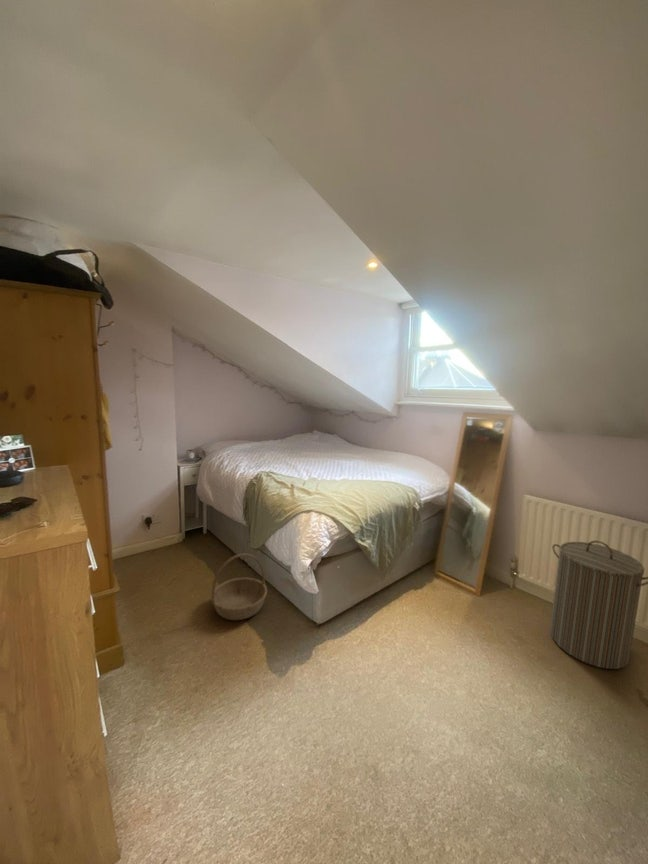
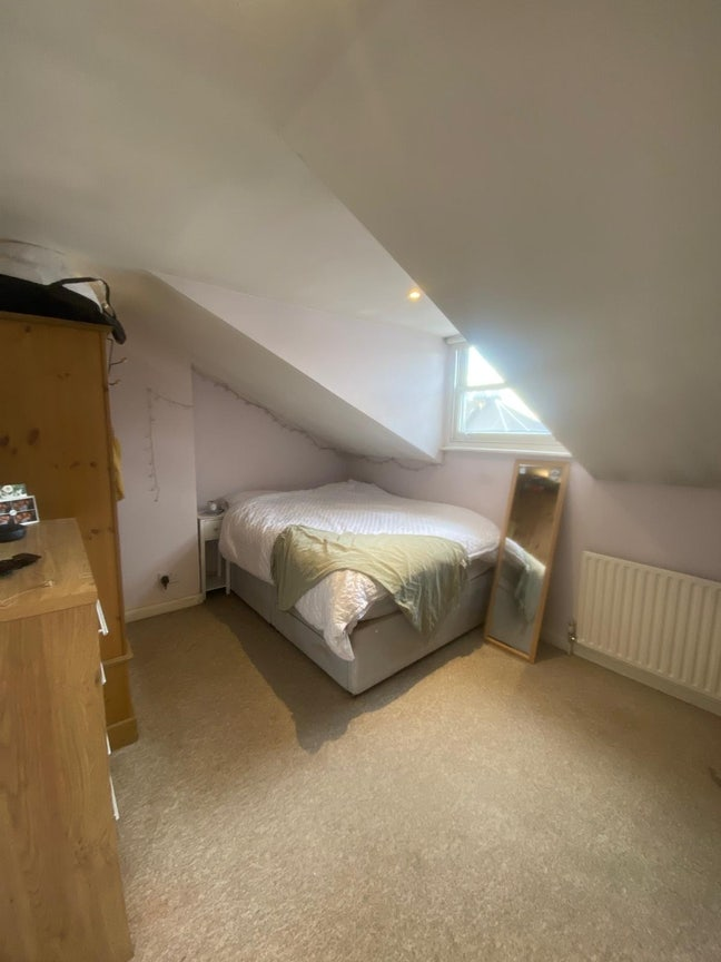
- basket [210,553,268,621]
- laundry hamper [549,540,648,670]
